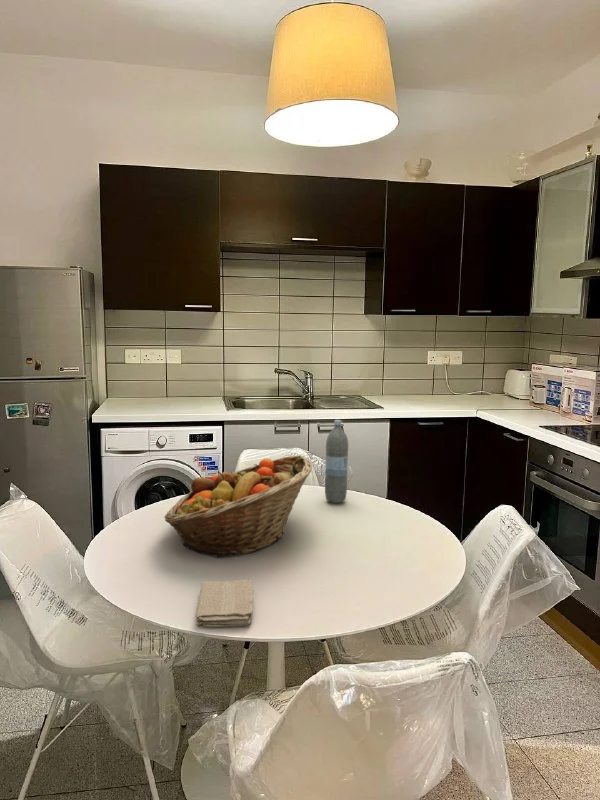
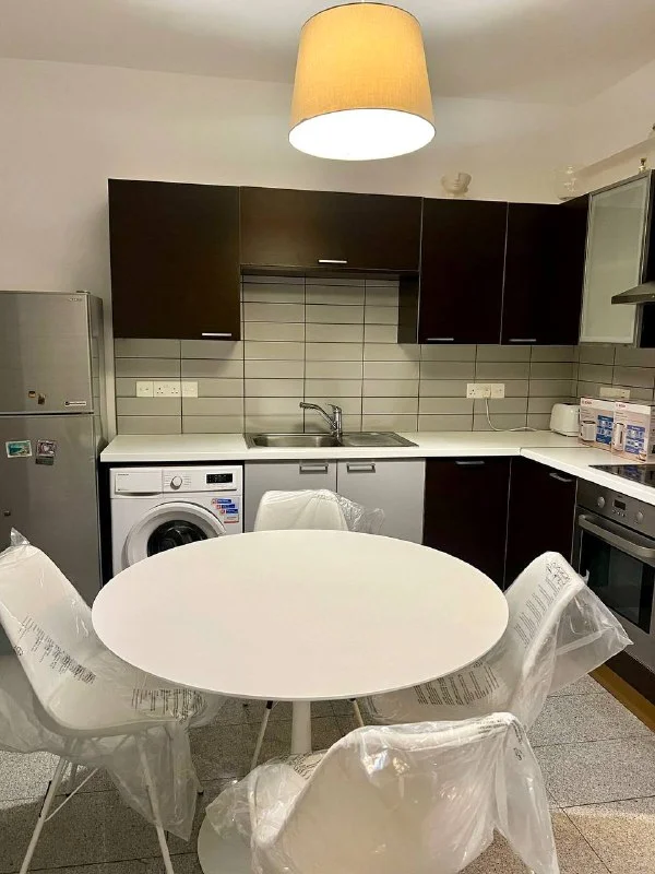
- water bottle [324,419,349,504]
- fruit basket [163,455,313,559]
- washcloth [195,579,254,628]
